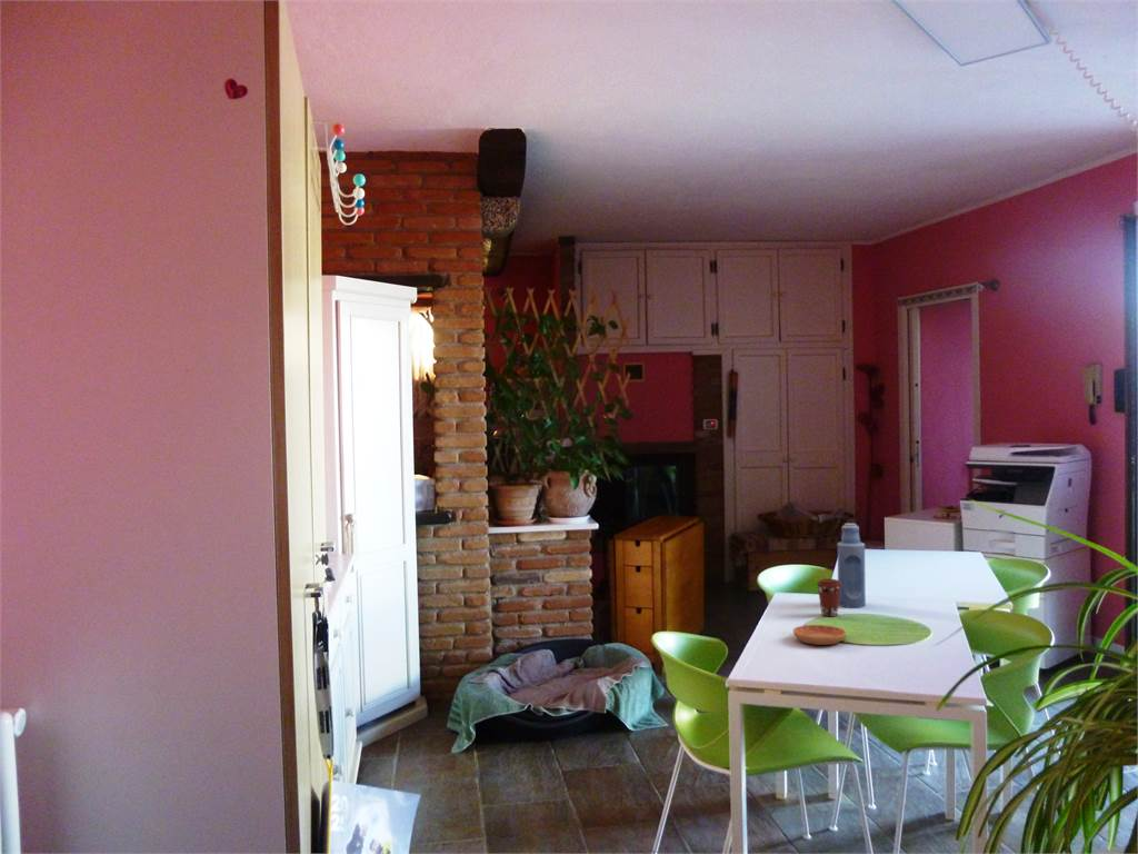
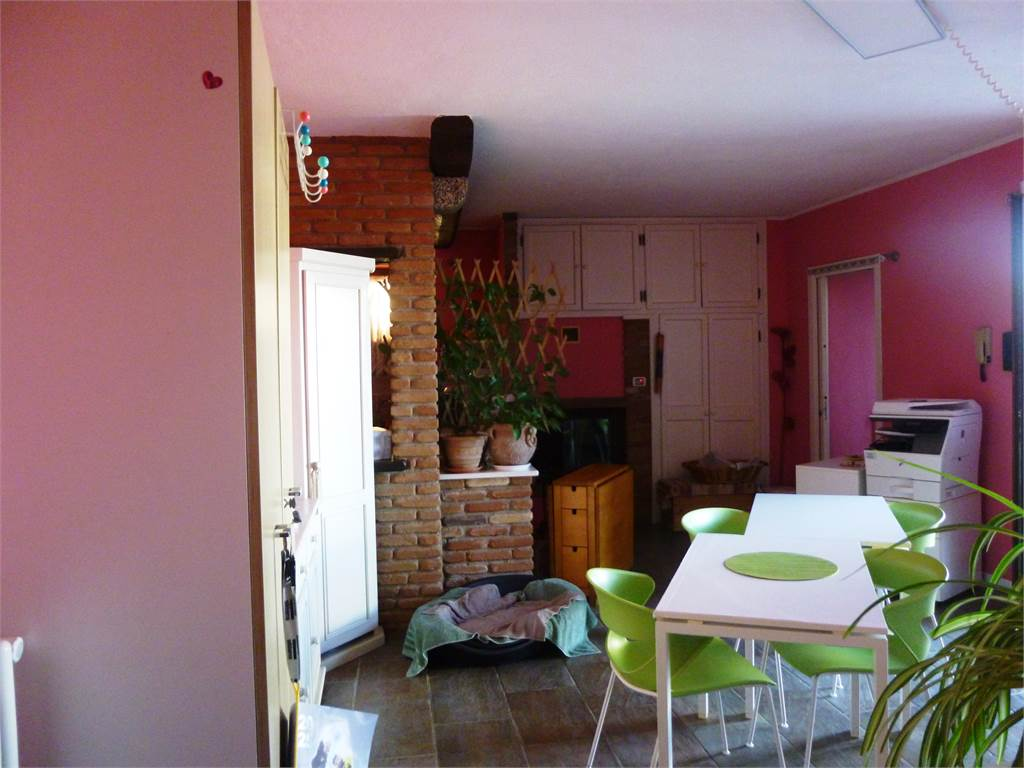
- coffee cup [816,578,841,617]
- bottle [836,523,867,609]
- saucer [792,624,847,646]
